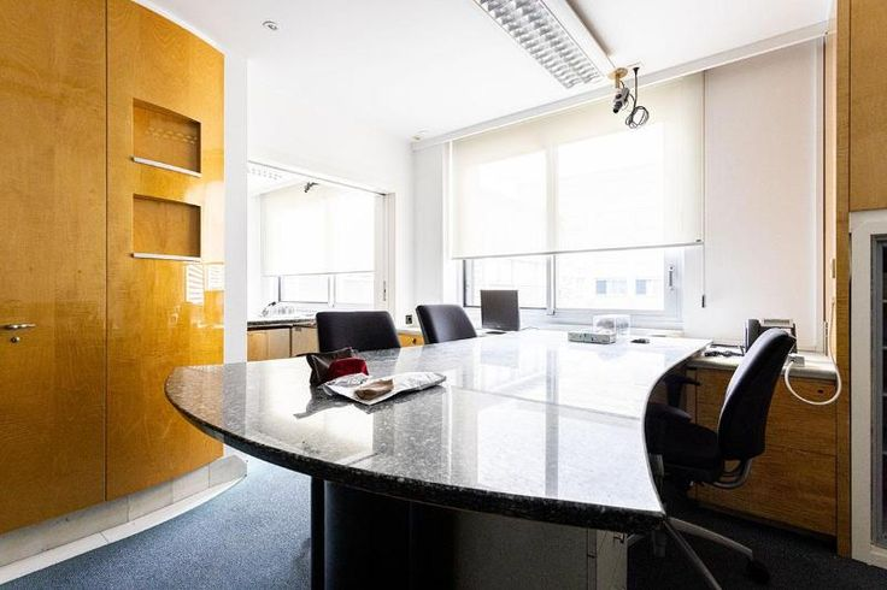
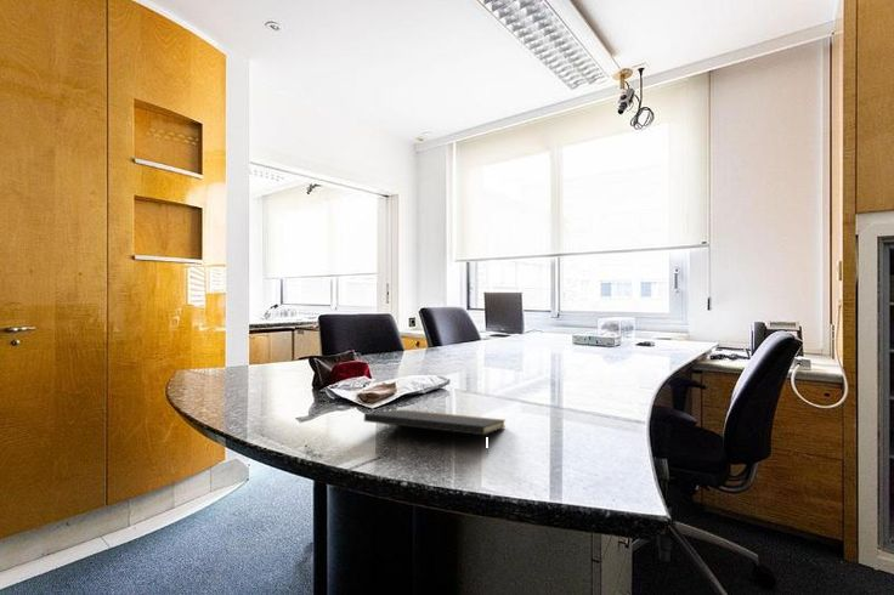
+ notepad [363,408,507,455]
